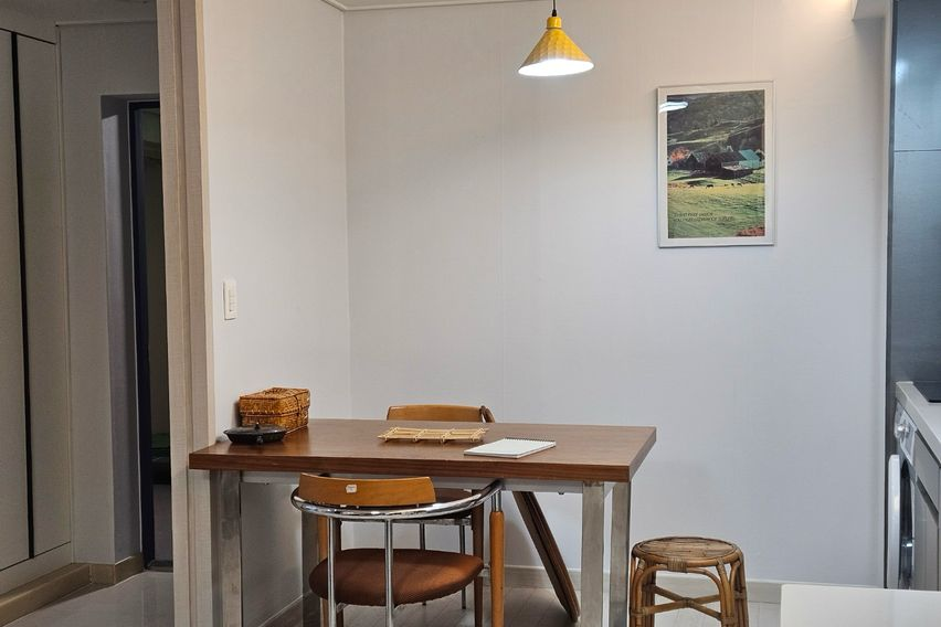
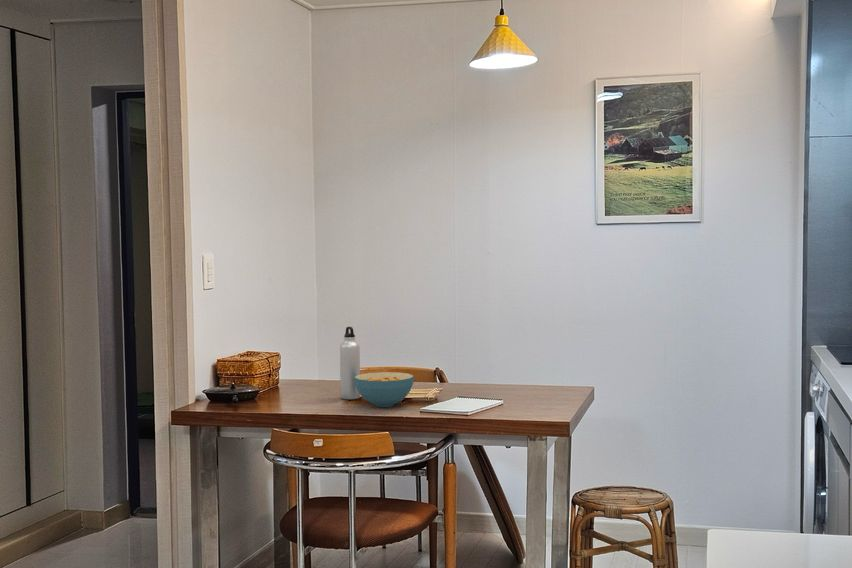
+ water bottle [339,326,361,400]
+ cereal bowl [354,371,415,408]
